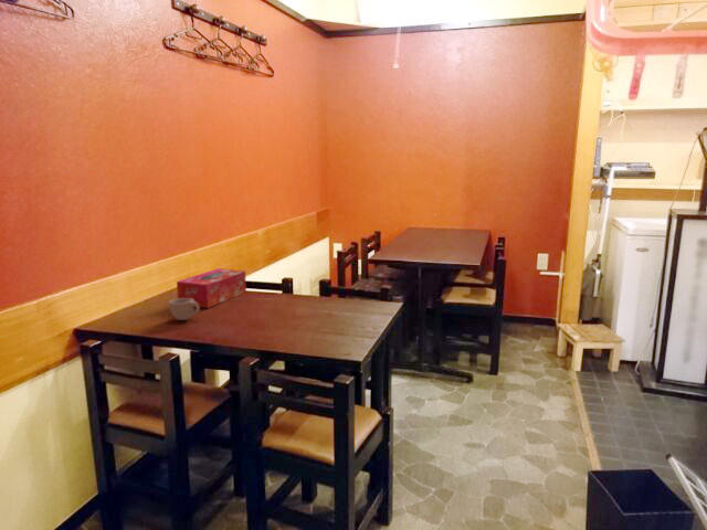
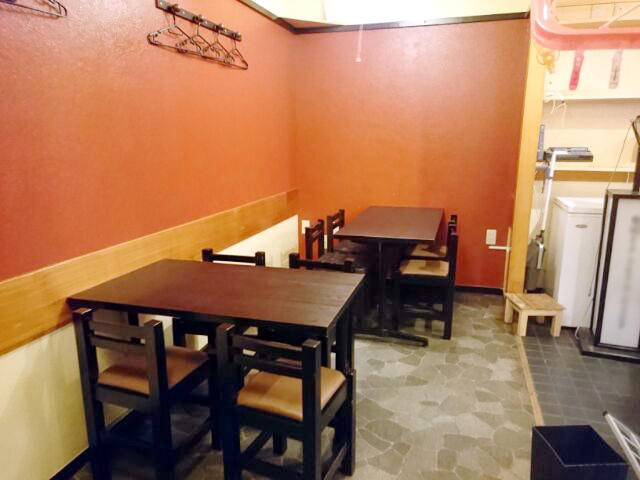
- cup [167,298,201,321]
- tissue box [176,267,247,309]
